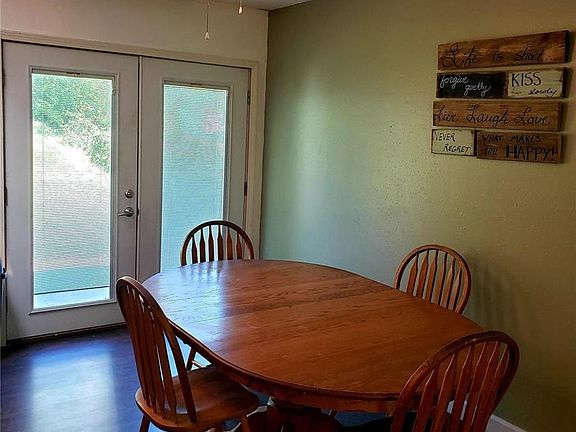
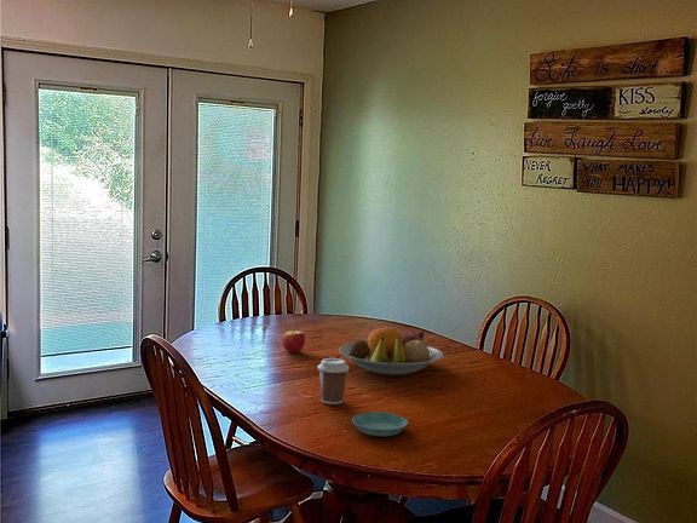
+ fruit bowl [339,326,444,377]
+ saucer [351,410,409,437]
+ apple [282,327,306,354]
+ coffee cup [317,357,350,406]
